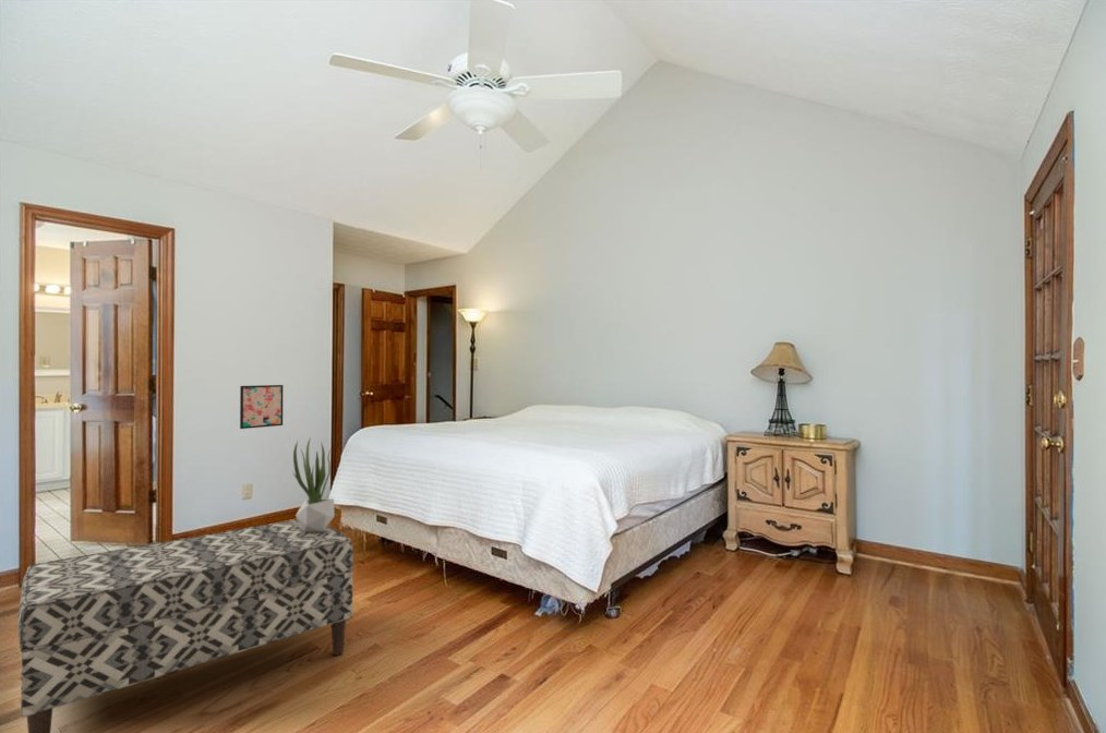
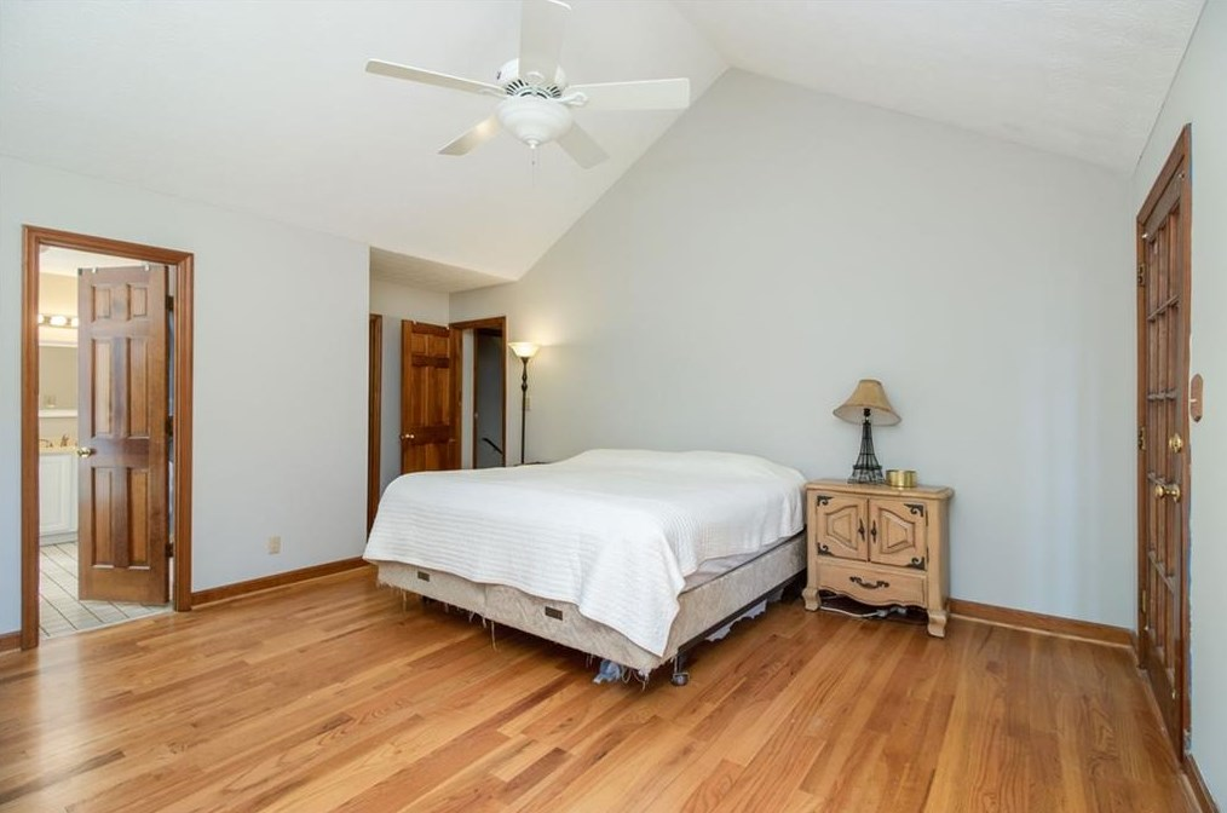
- bench [16,518,354,733]
- potted plant [291,436,336,532]
- wall art [239,384,284,430]
